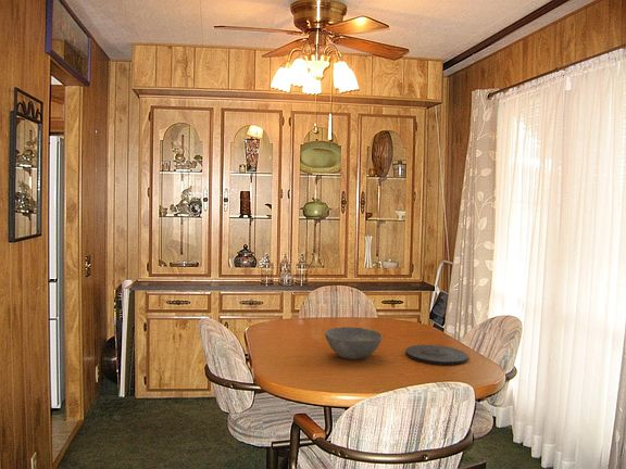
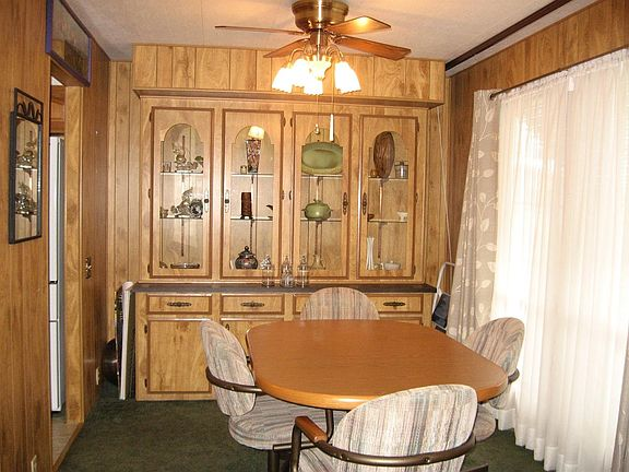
- plate [404,344,470,366]
- bowl [324,326,383,360]
